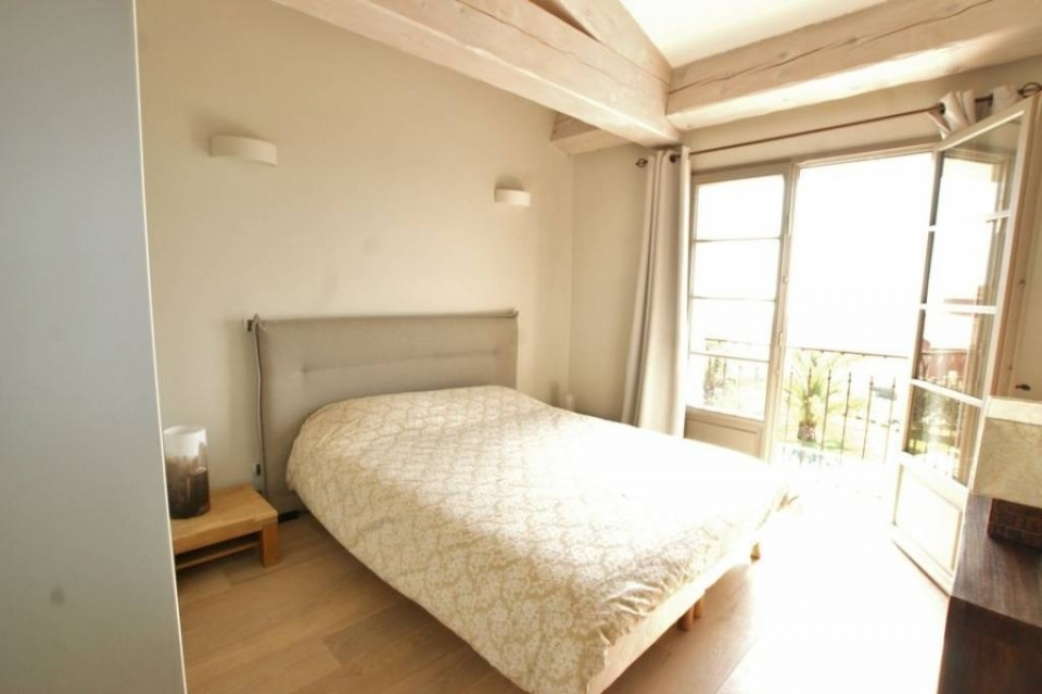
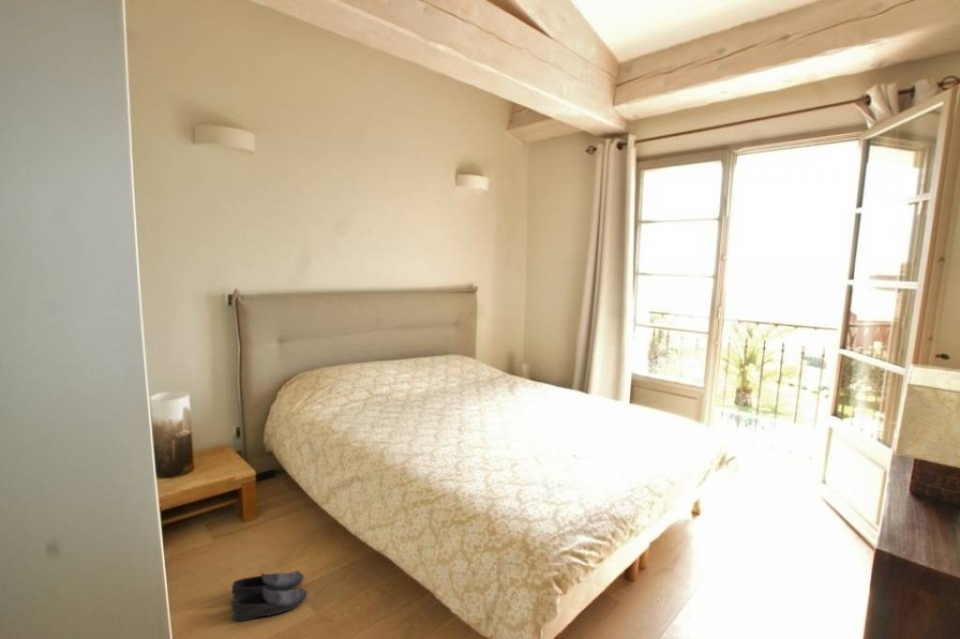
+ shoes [231,570,308,623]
